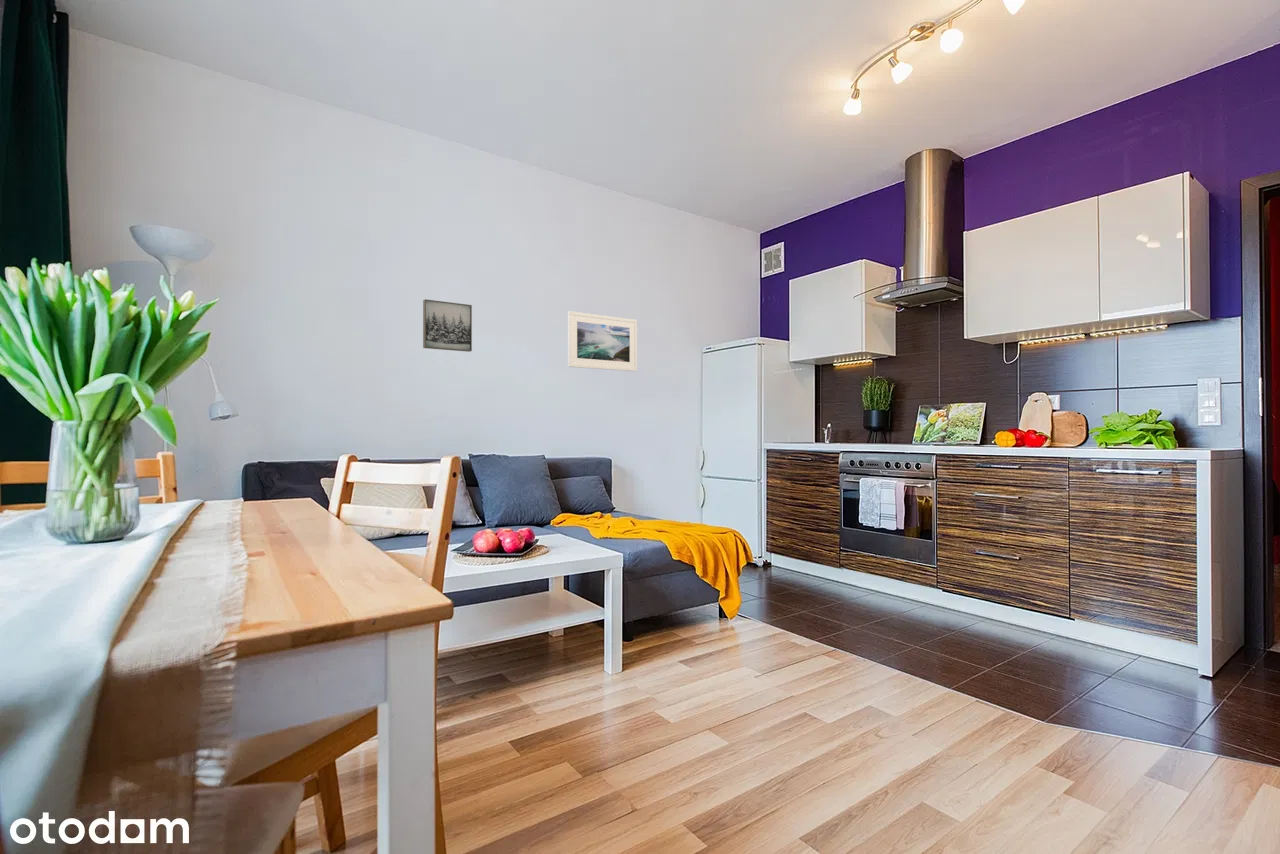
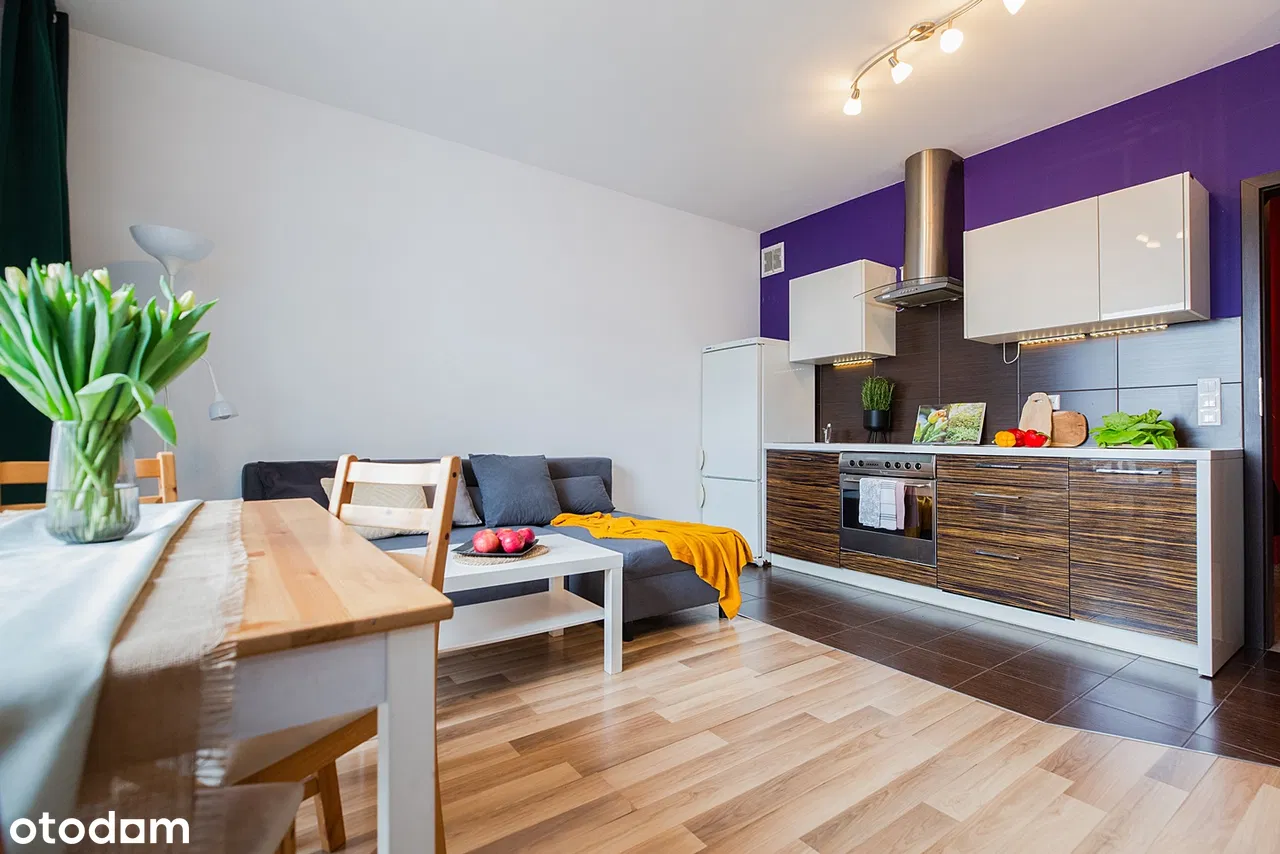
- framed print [567,310,638,372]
- wall art [422,298,473,353]
